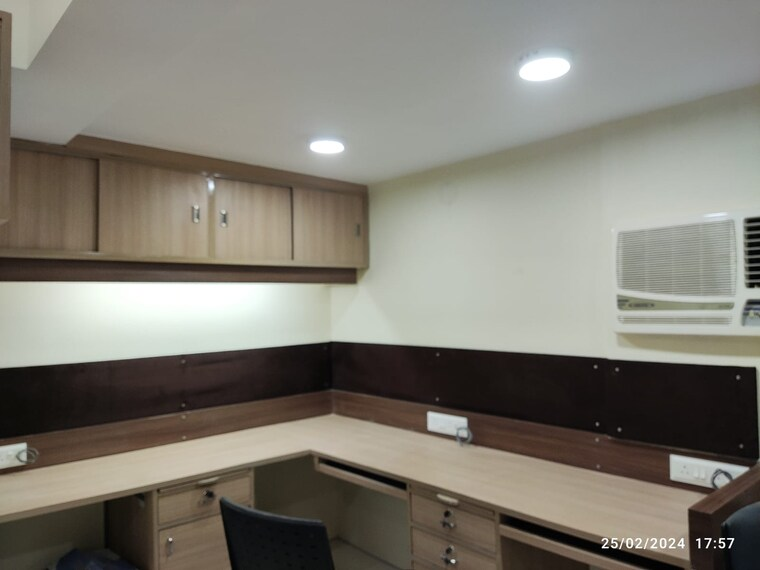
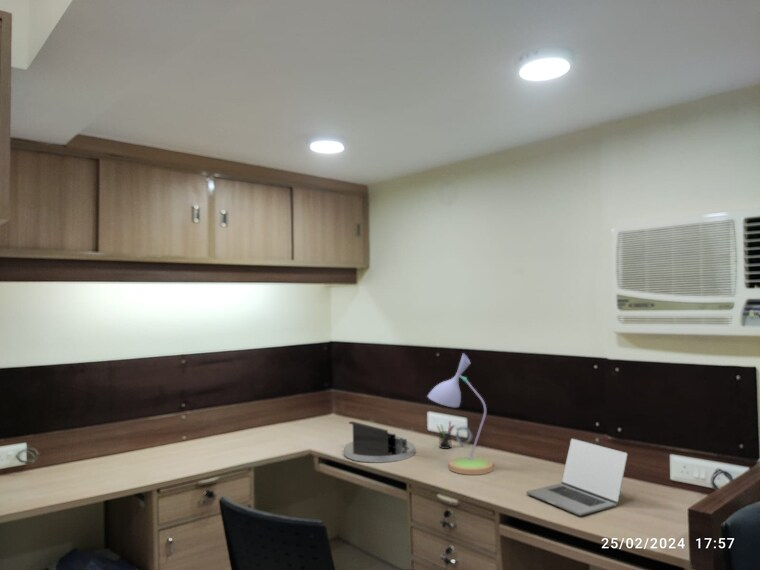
+ laptop [525,437,629,517]
+ desk organizer [343,420,416,463]
+ desk lamp [426,352,494,476]
+ pen holder [436,421,455,450]
